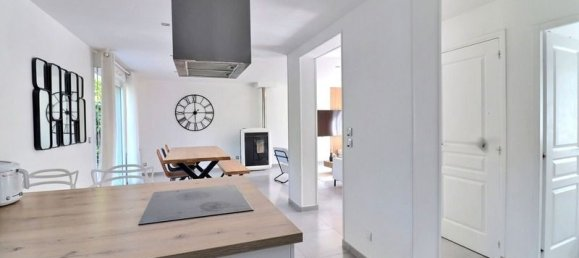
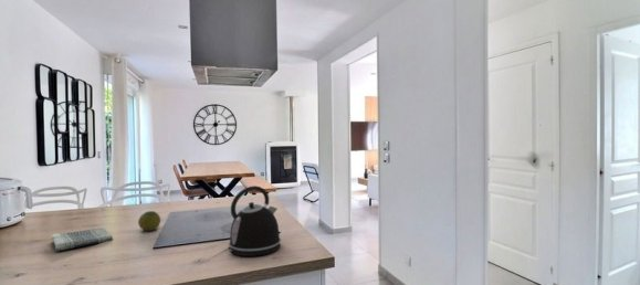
+ dish towel [50,226,114,252]
+ fruit [137,210,161,232]
+ kettle [228,184,282,257]
